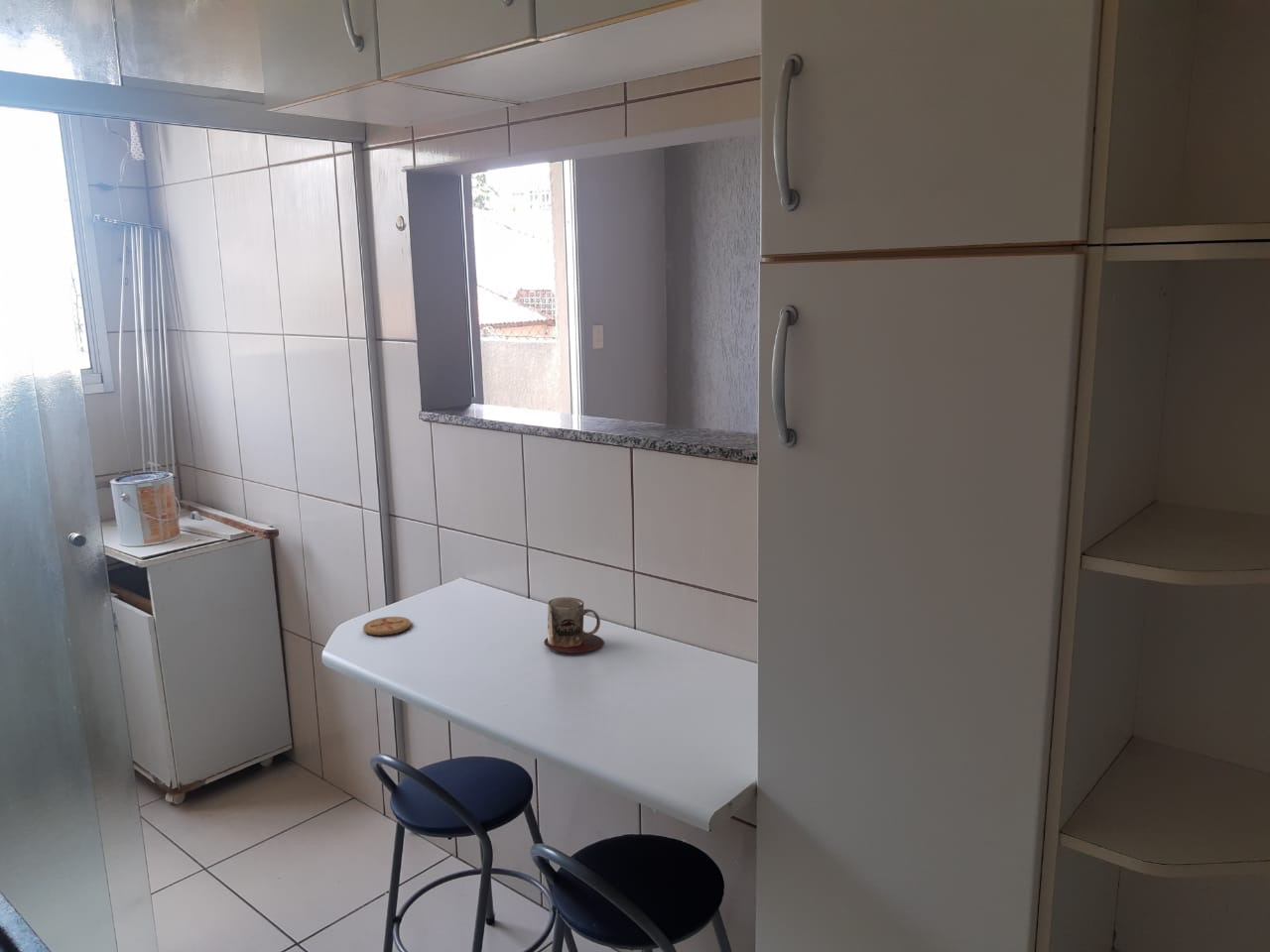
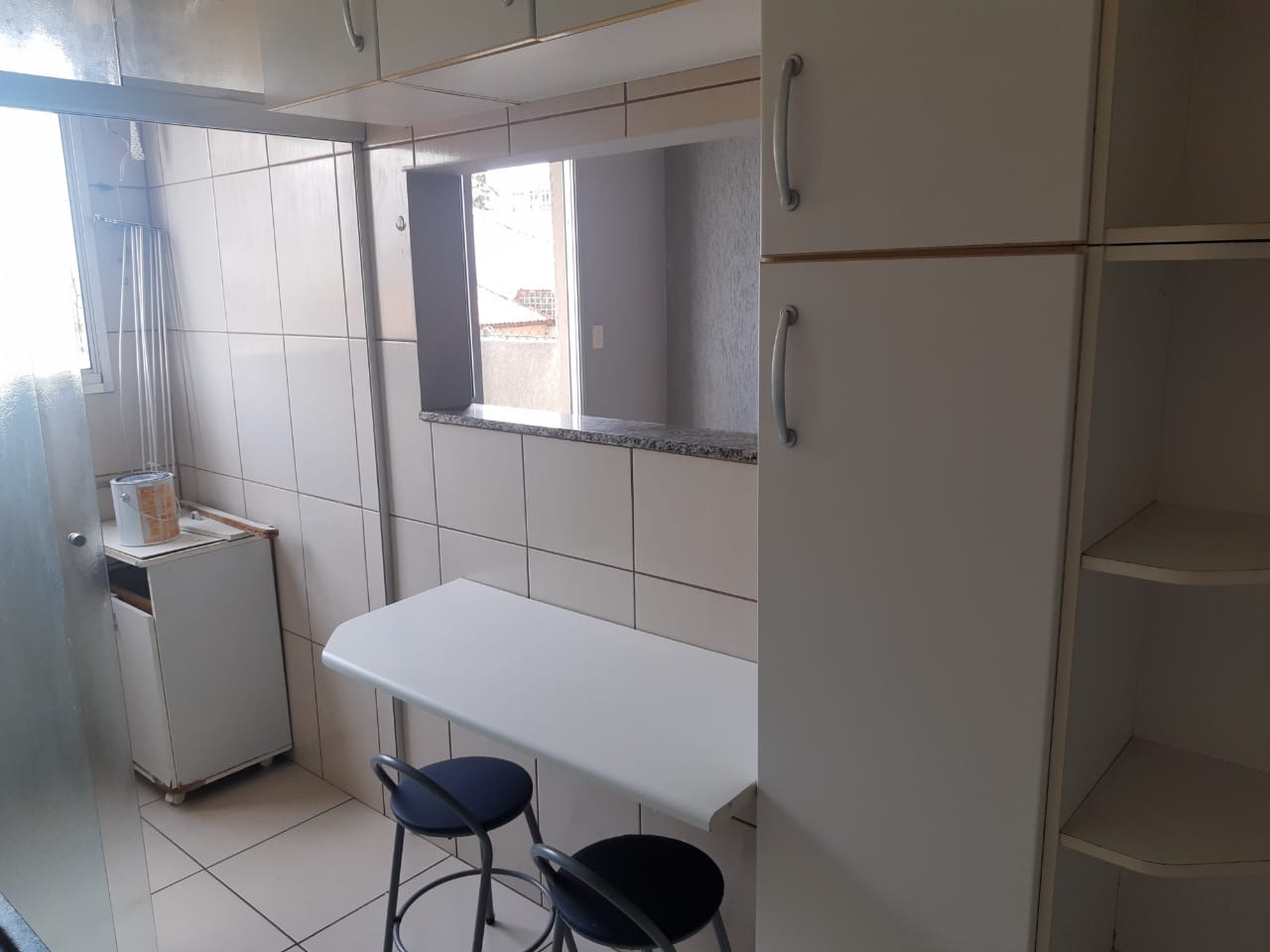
- coaster [362,616,413,637]
- mug [543,596,604,654]
